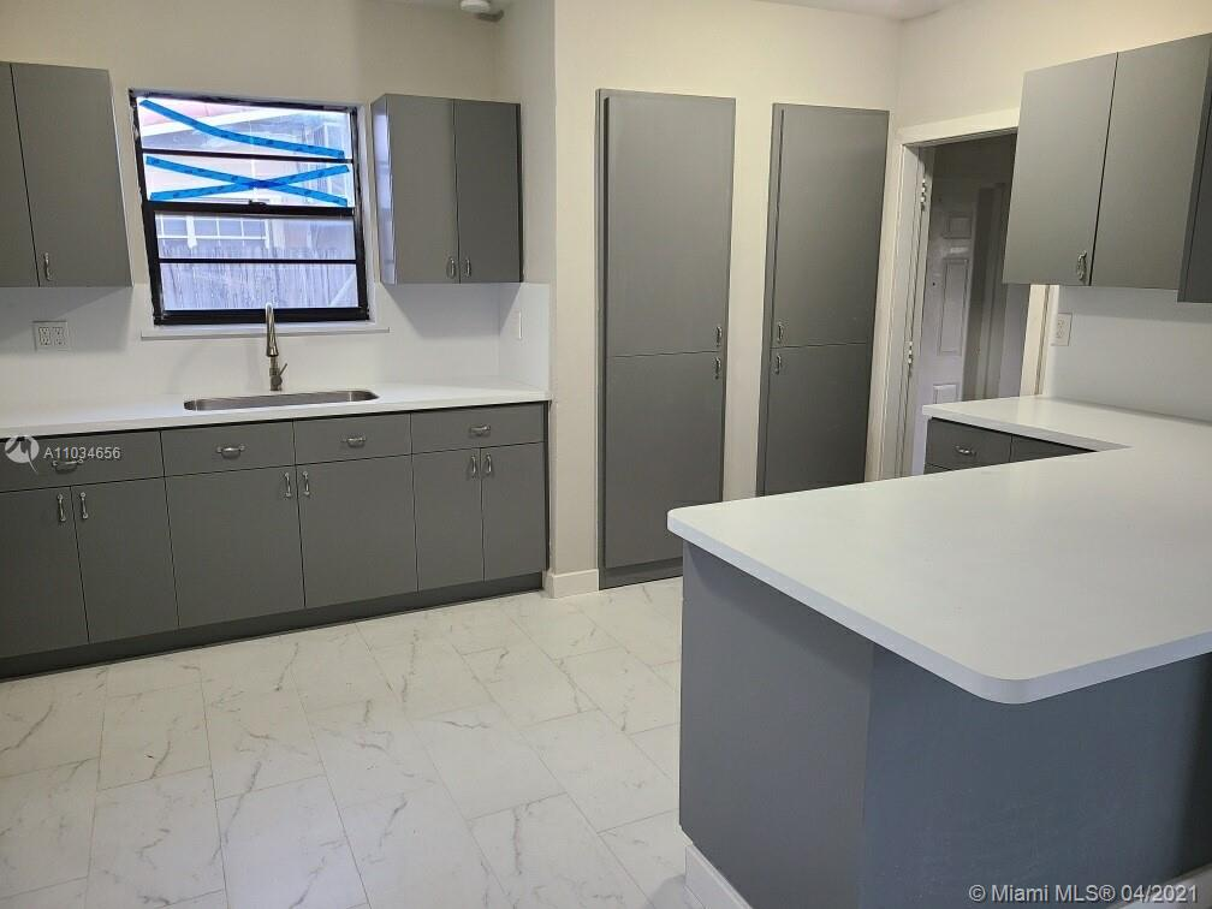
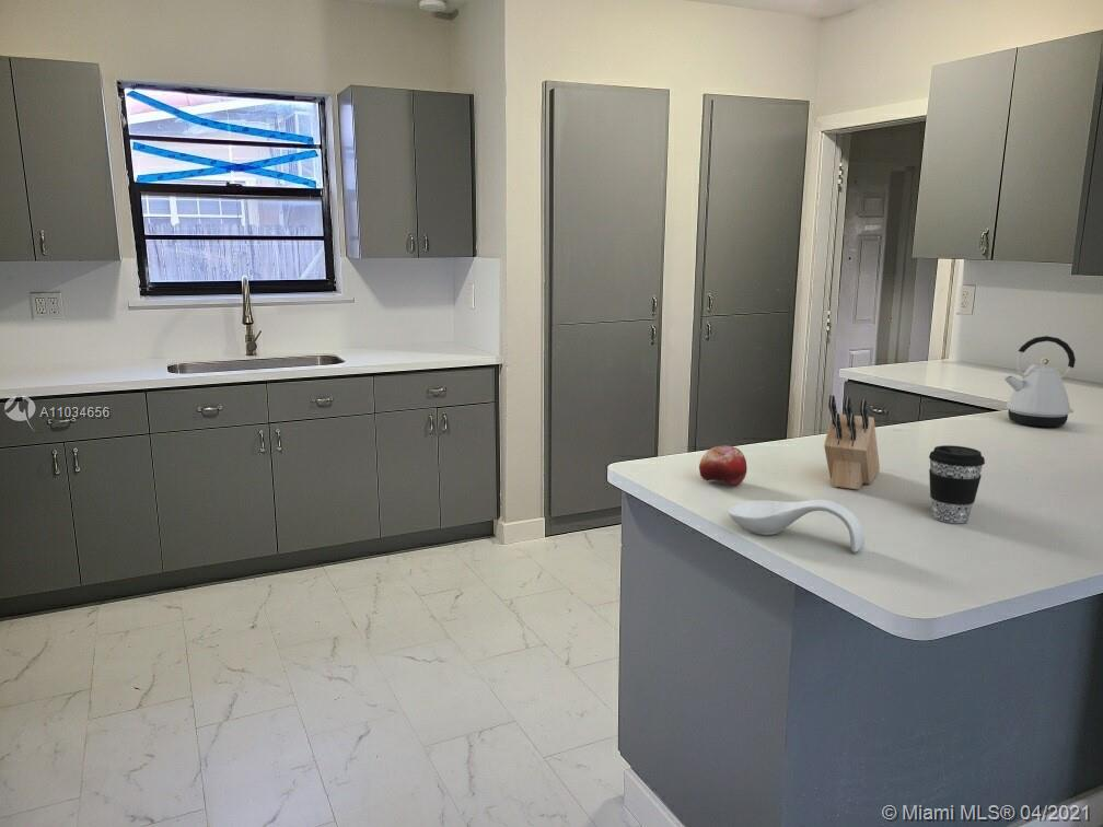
+ fruit [698,444,748,487]
+ coffee cup [928,444,986,524]
+ spoon rest [727,499,866,554]
+ knife block [823,394,881,490]
+ kettle [1003,335,1077,428]
